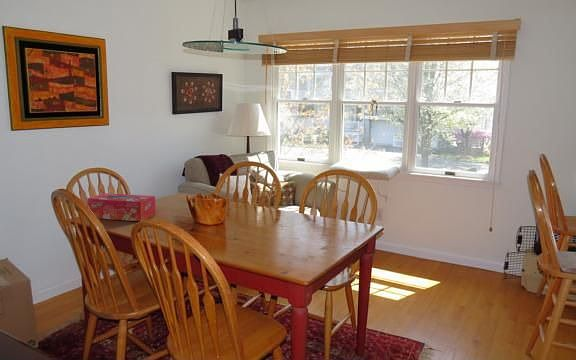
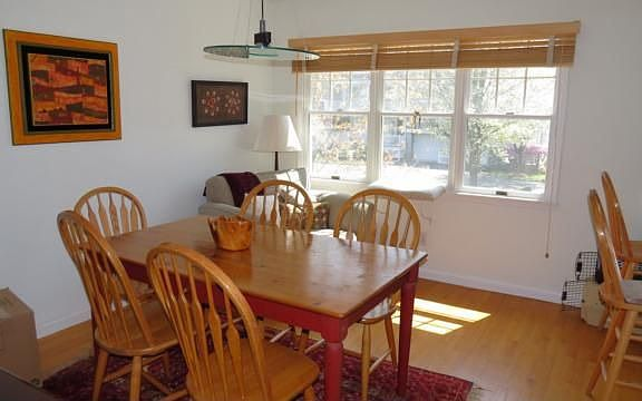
- tissue box [86,192,156,222]
